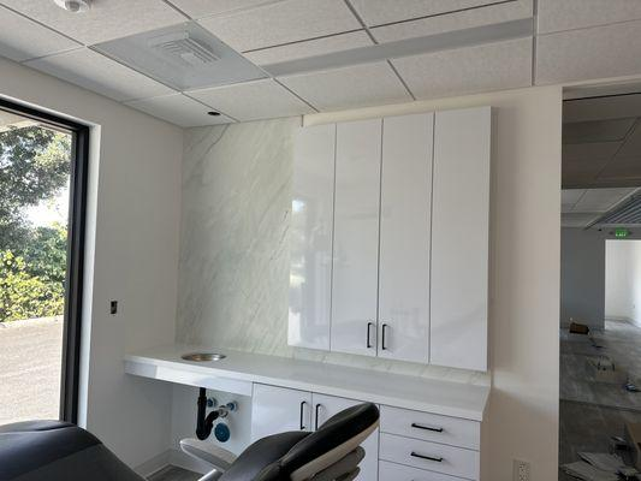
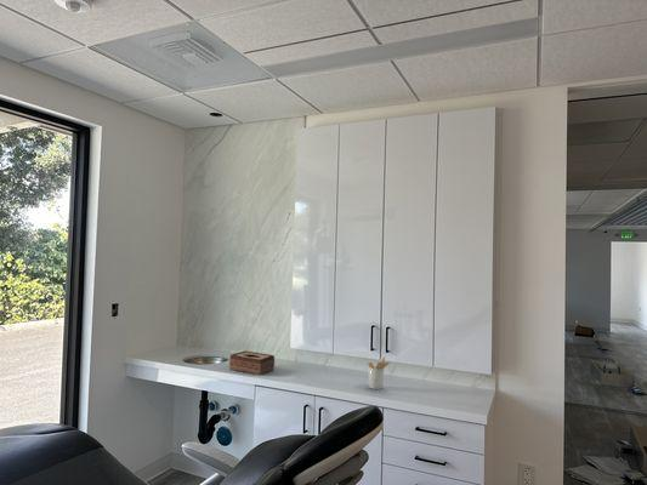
+ tissue box [228,349,276,377]
+ utensil holder [365,355,391,390]
